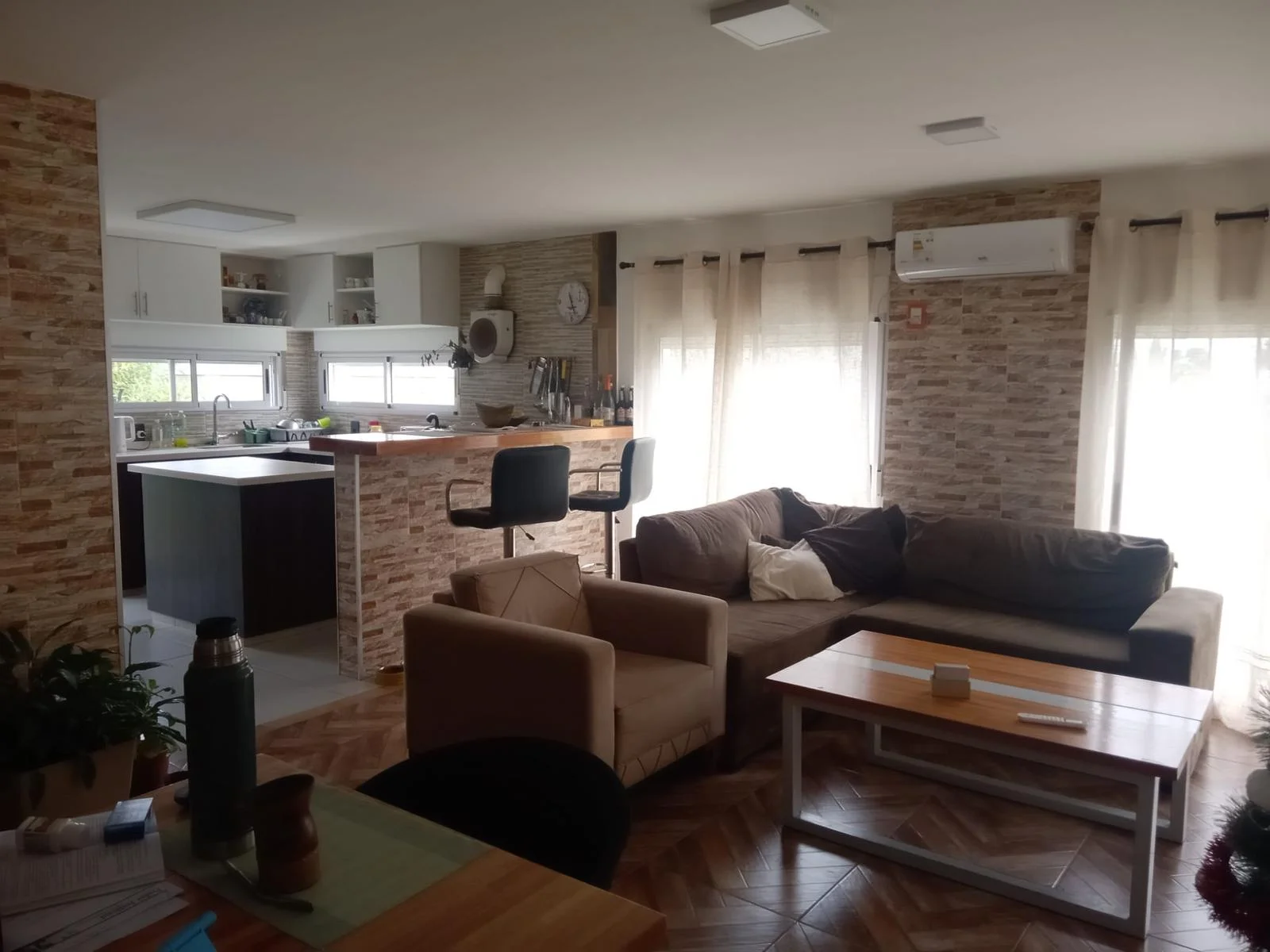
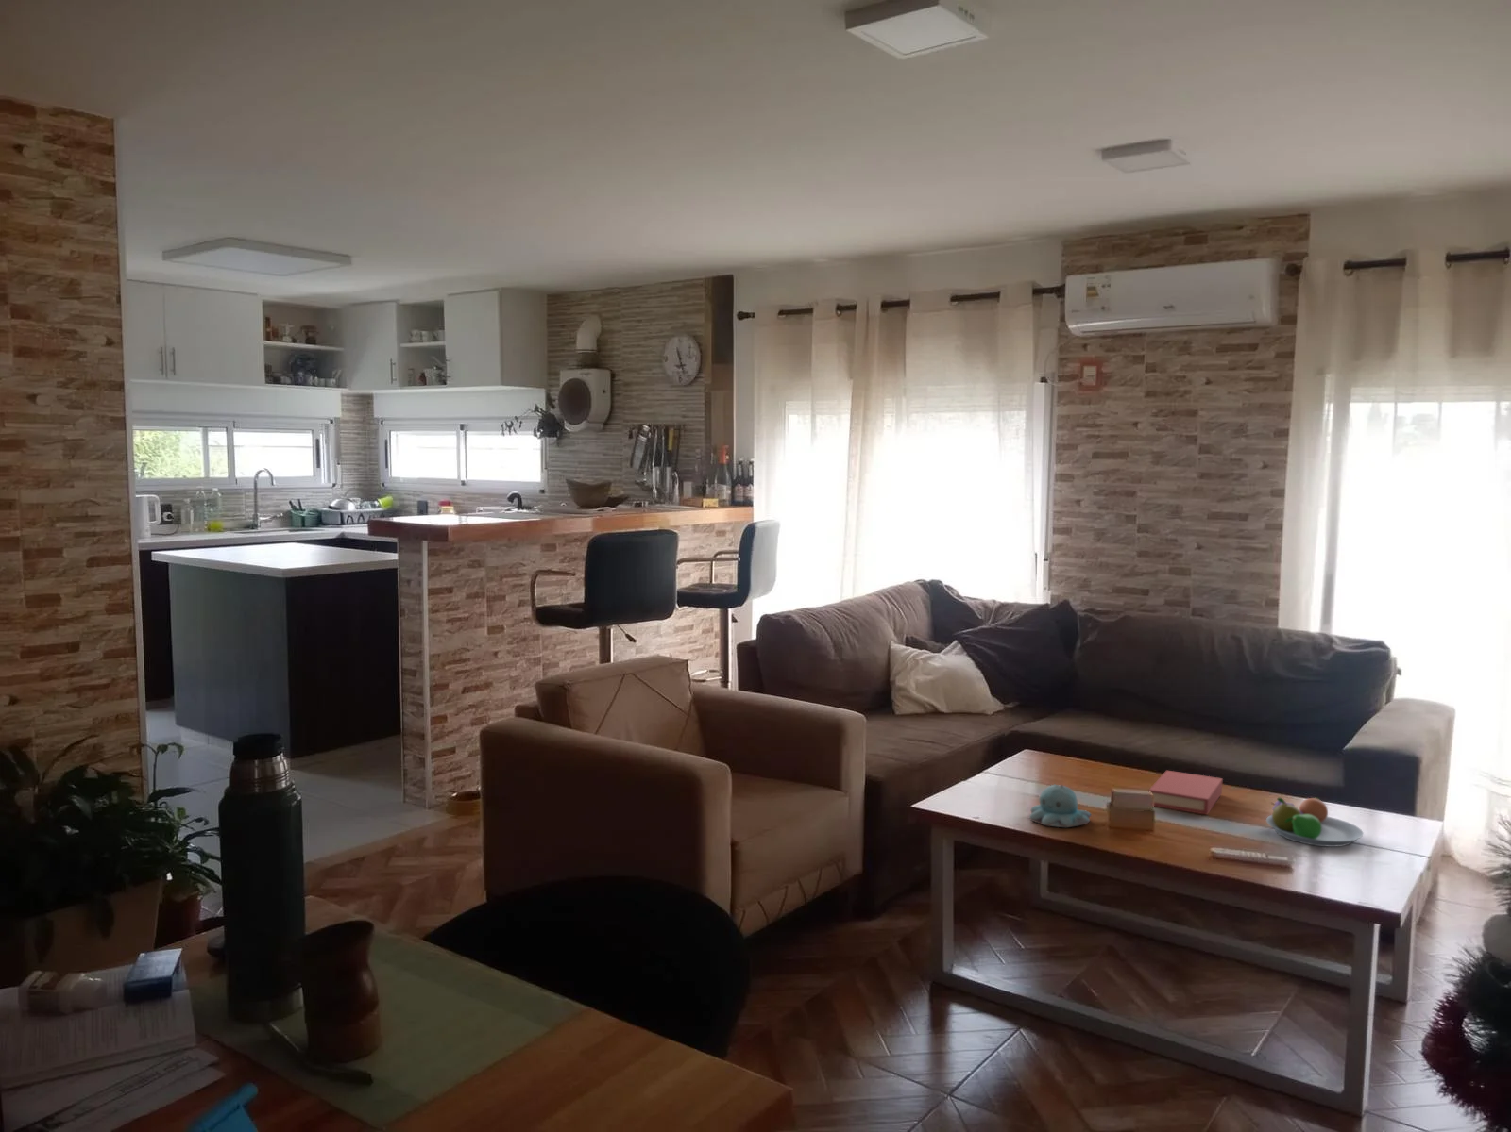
+ book [1148,769,1224,816]
+ candle [1028,782,1092,829]
+ fruit bowl [1266,797,1365,848]
